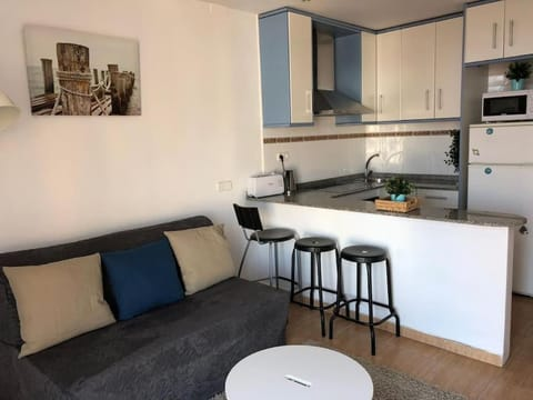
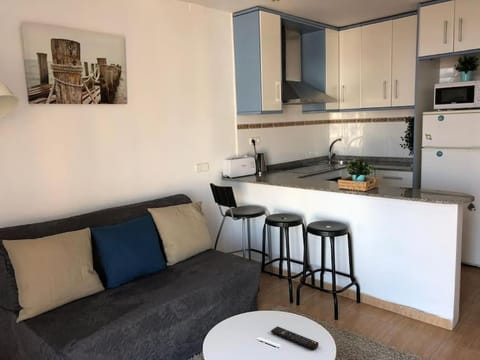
+ remote control [270,325,320,350]
